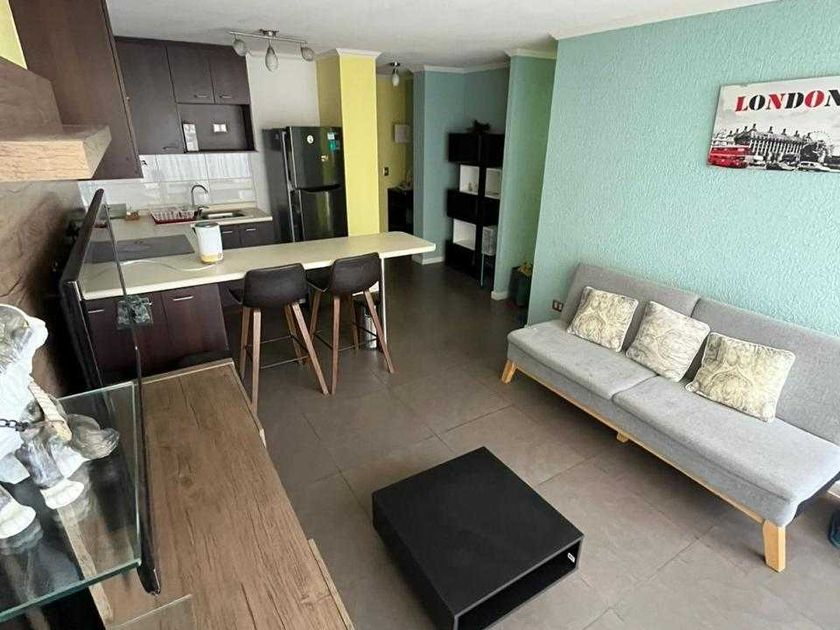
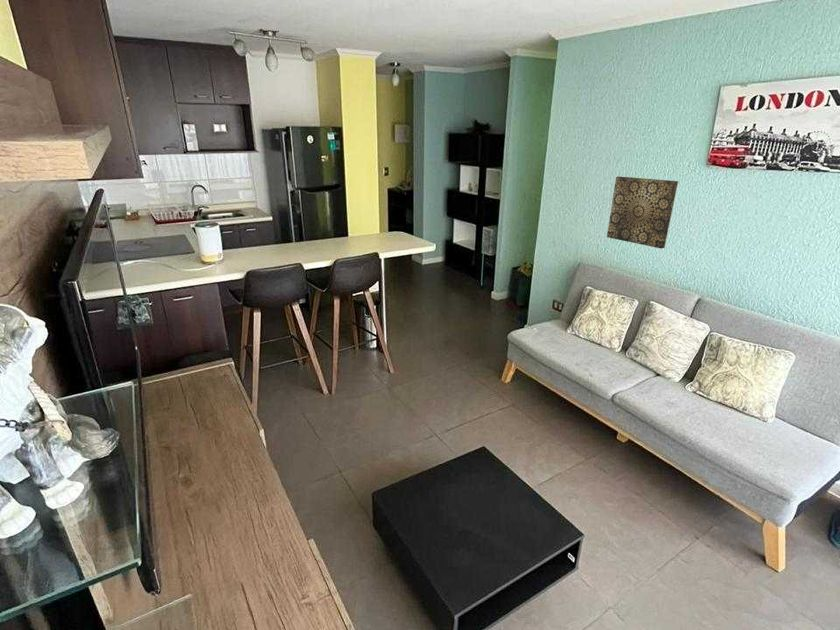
+ wall art [606,176,679,249]
